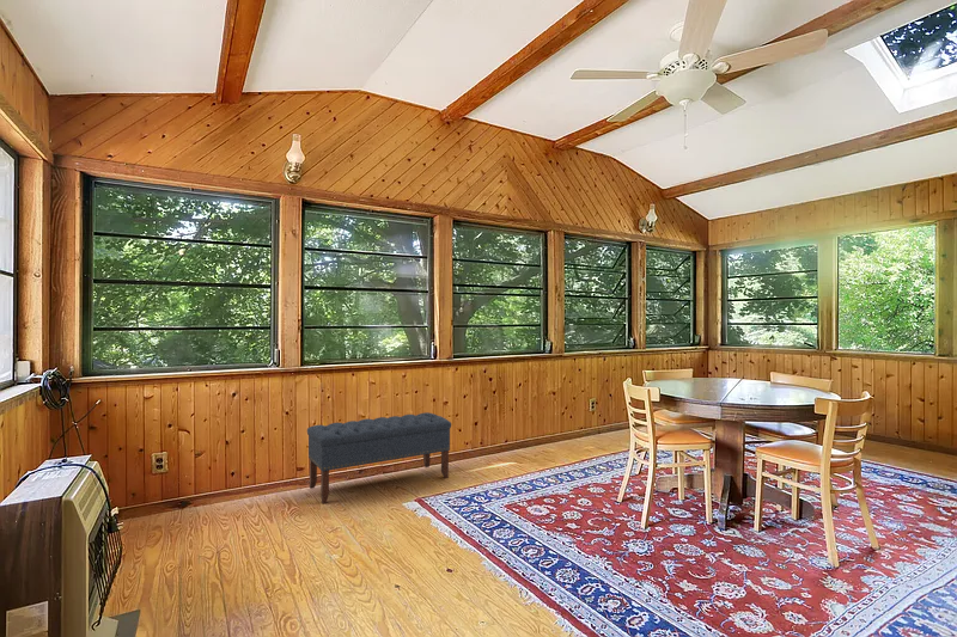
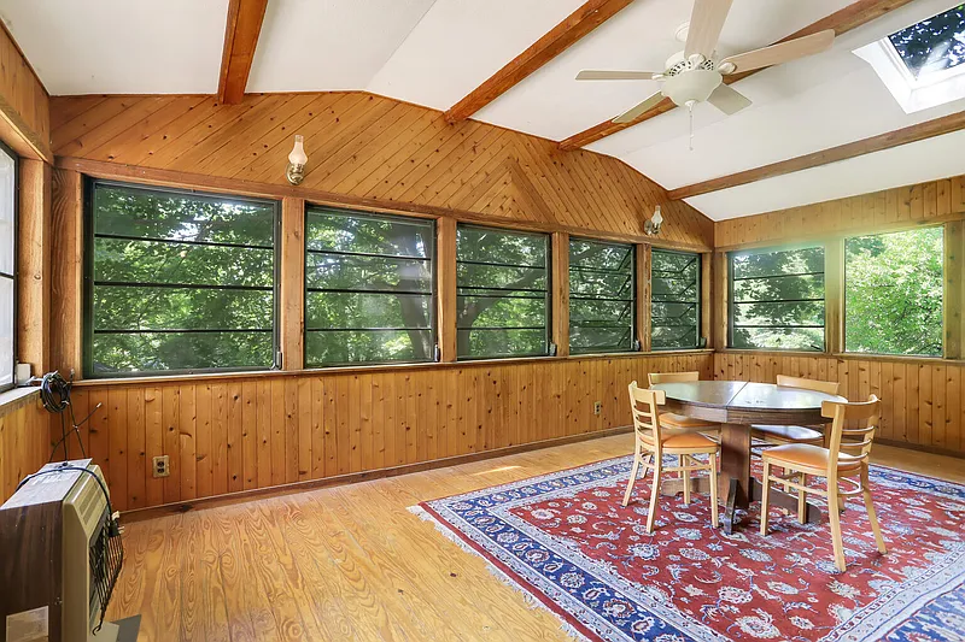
- bench [306,411,452,504]
